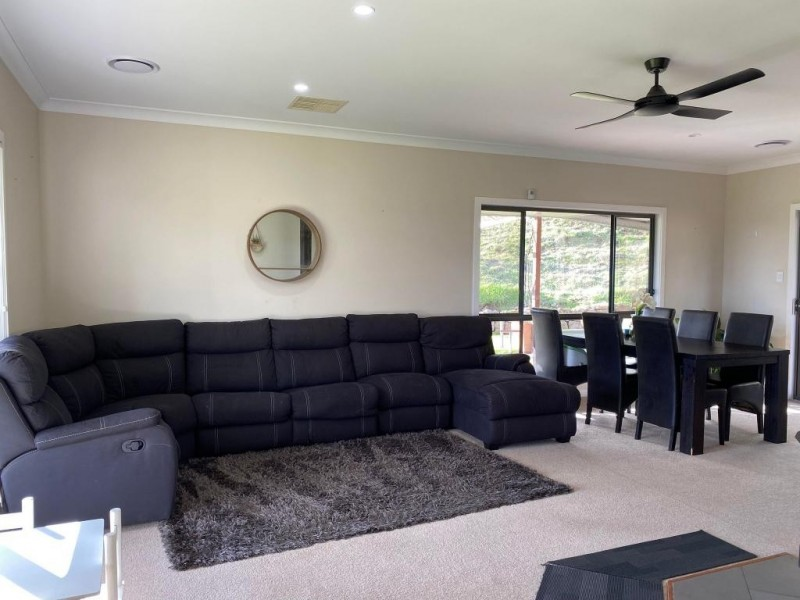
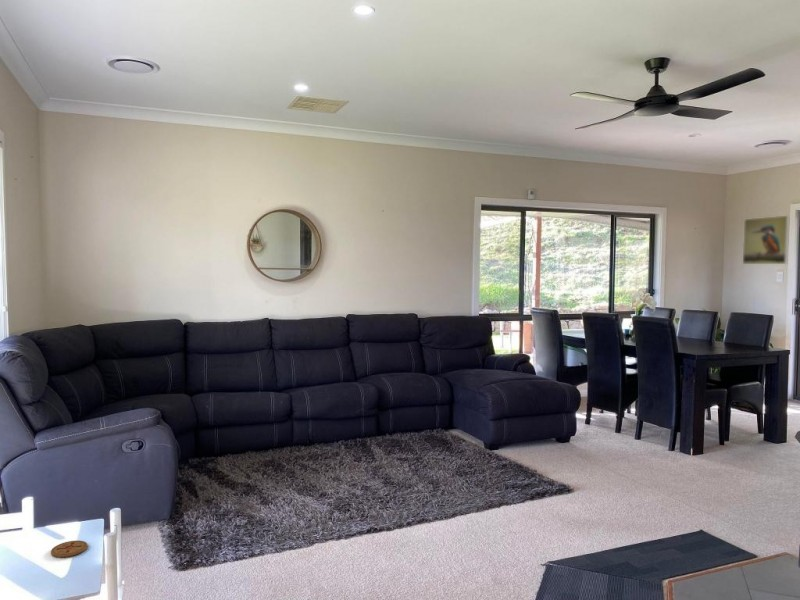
+ coaster [50,540,89,558]
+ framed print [742,214,791,265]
